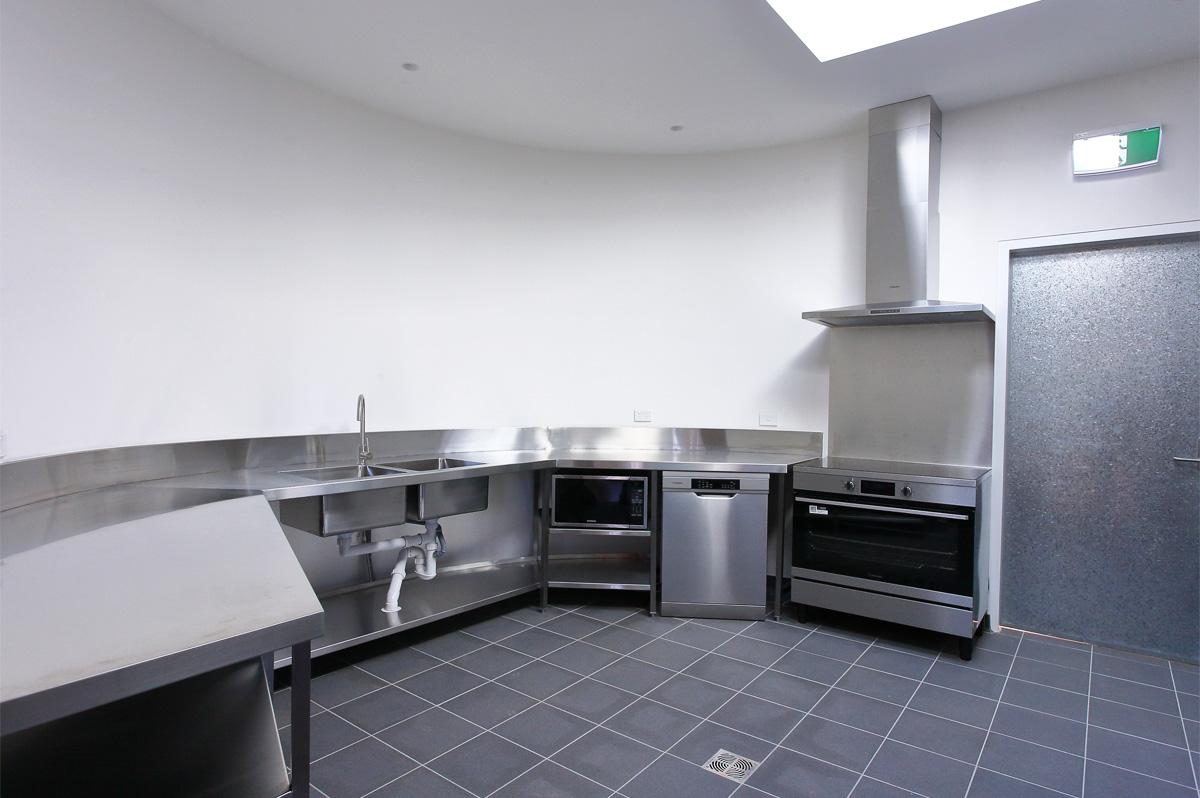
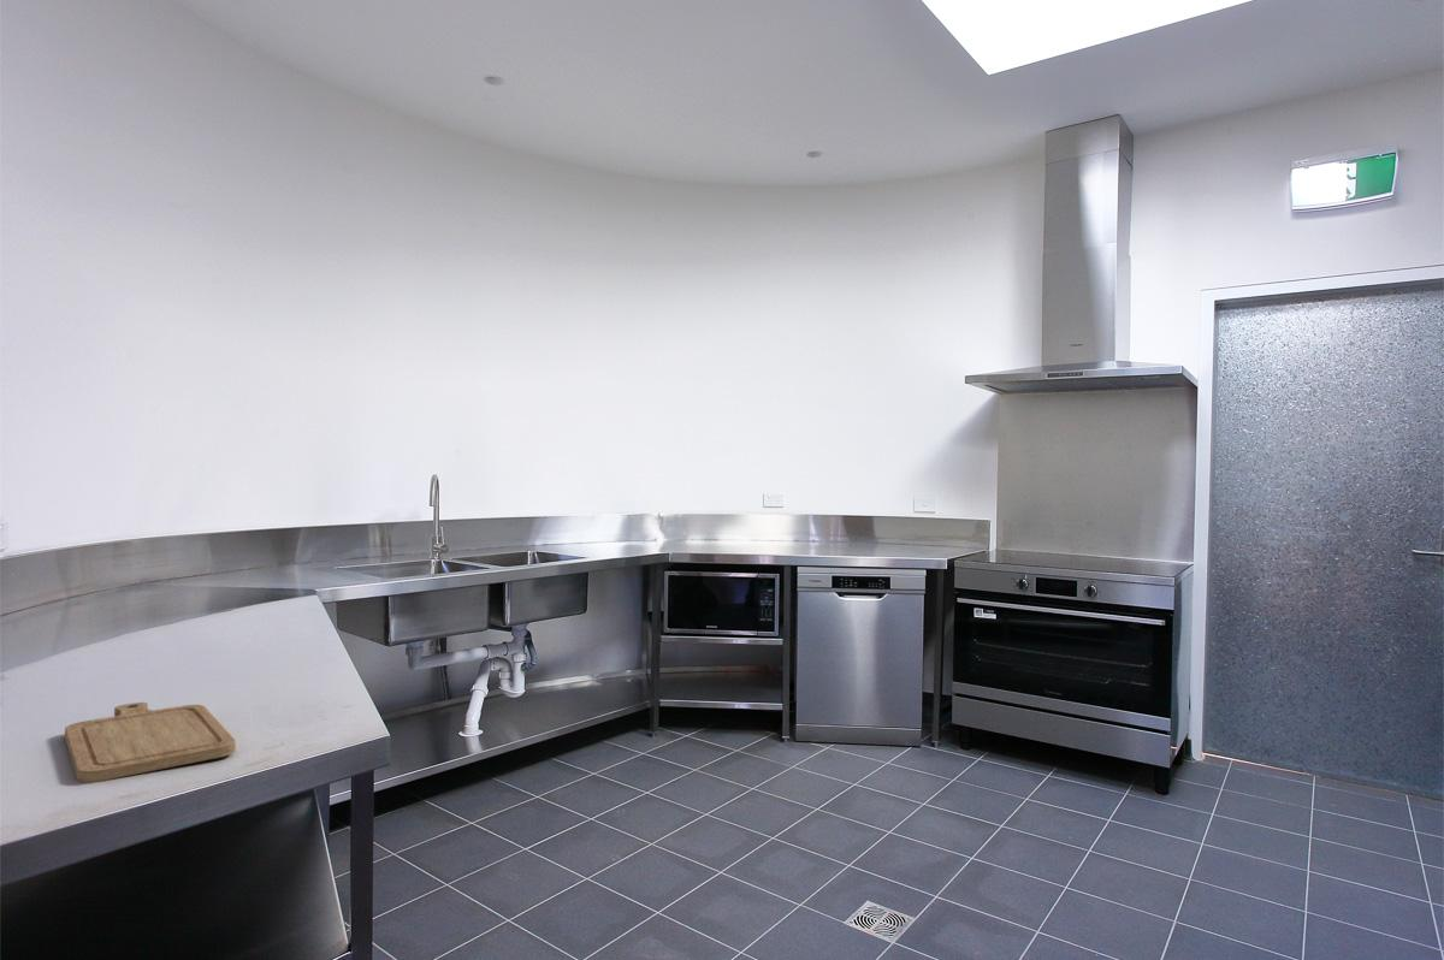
+ chopping board [64,701,237,783]
